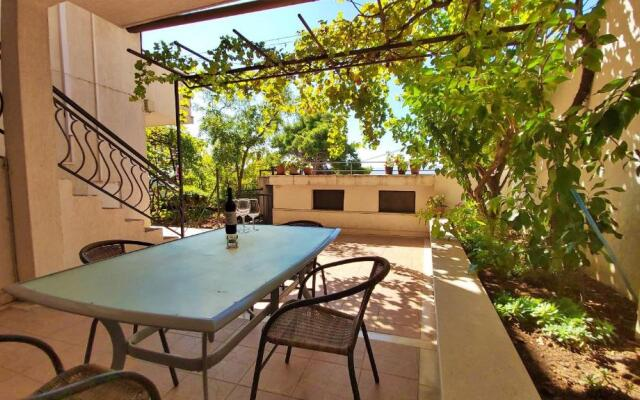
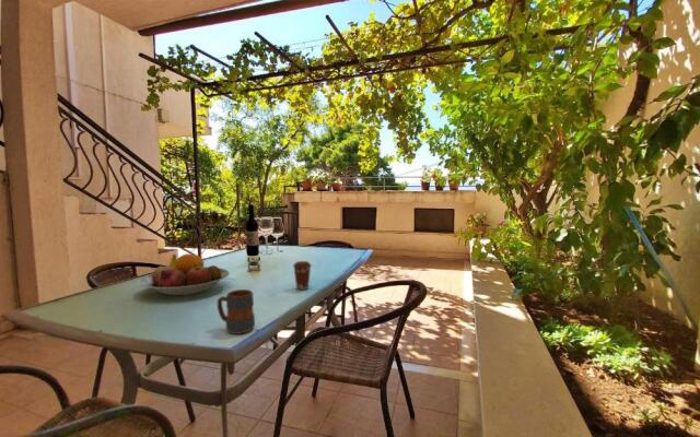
+ coffee cup [292,260,312,291]
+ fruit bowl [139,252,231,297]
+ mug [217,288,256,335]
